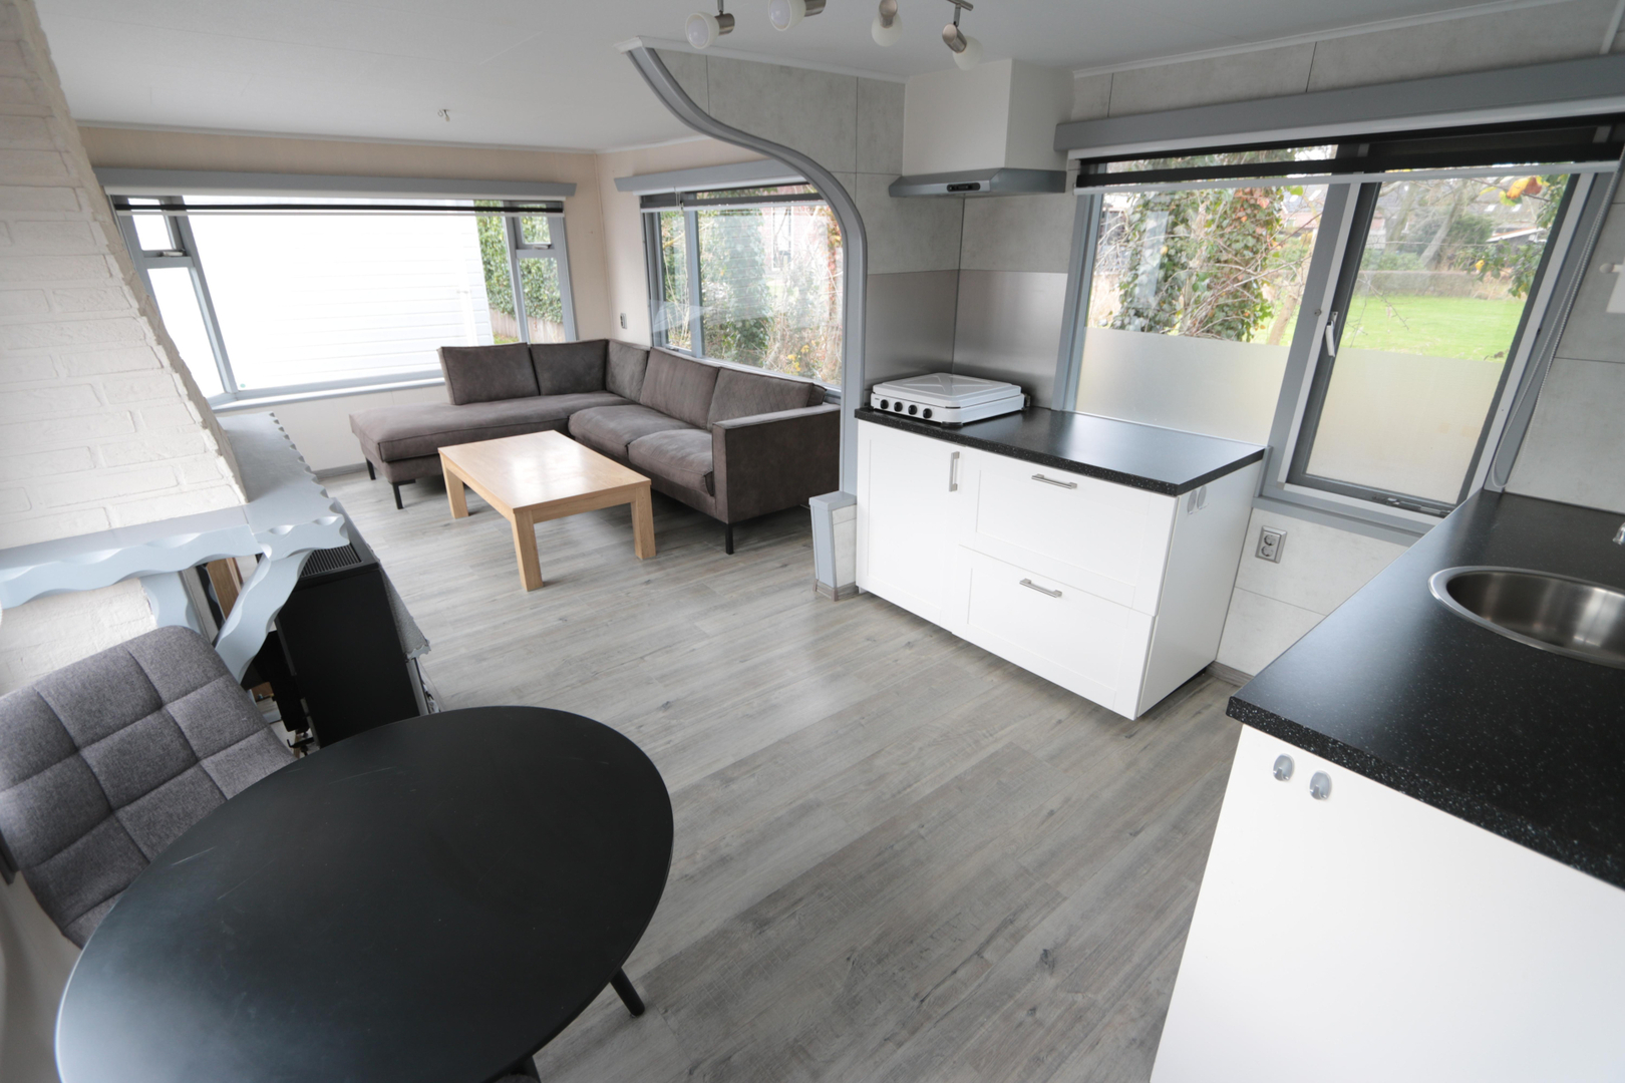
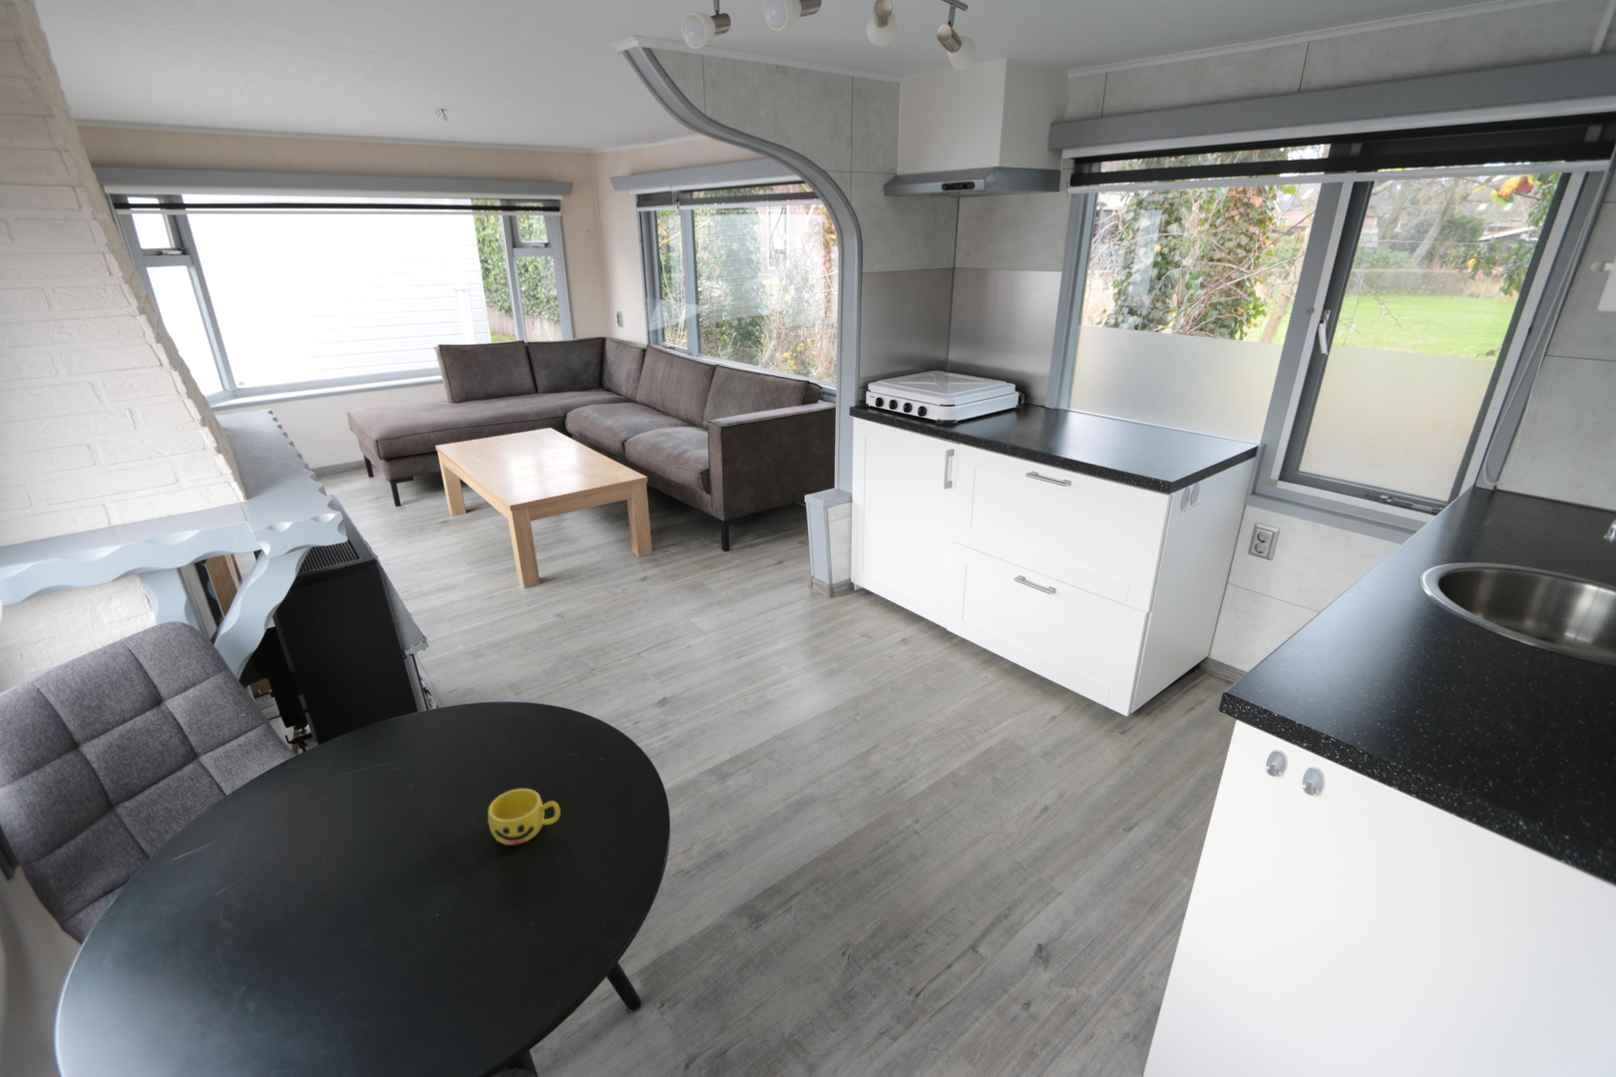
+ cup [487,787,562,846]
